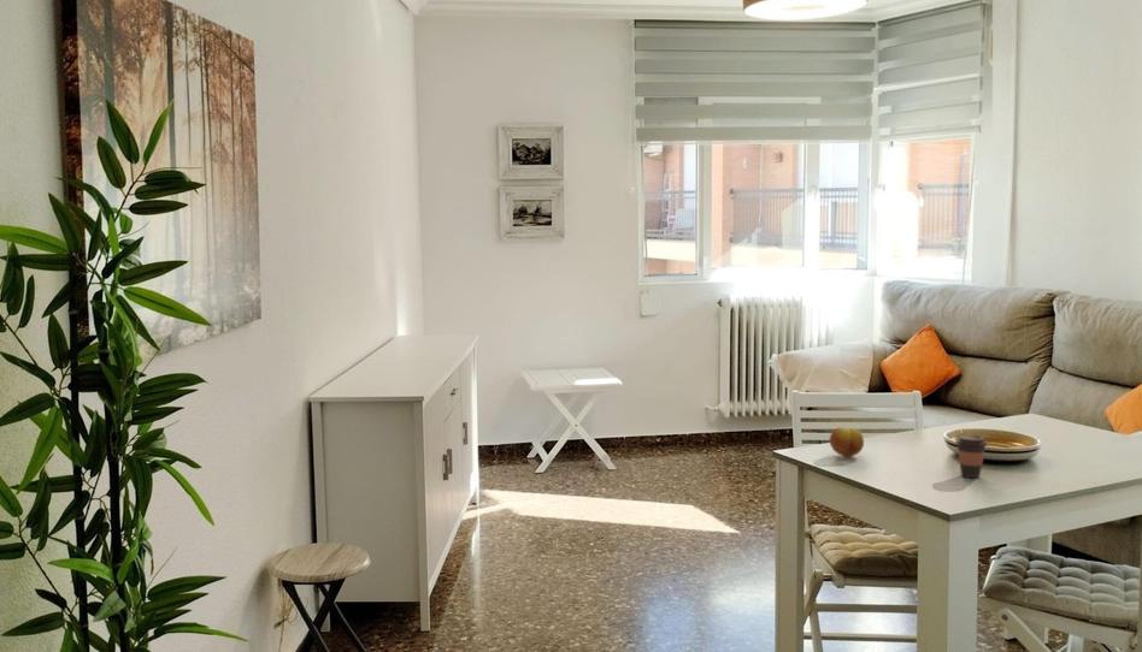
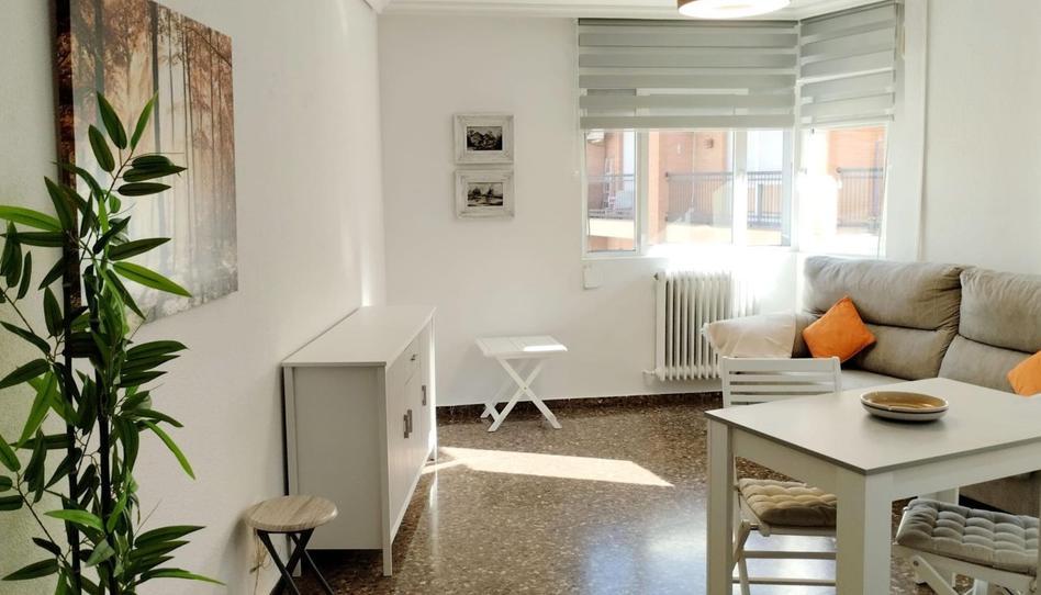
- fruit [829,426,865,457]
- coffee cup [954,434,989,479]
